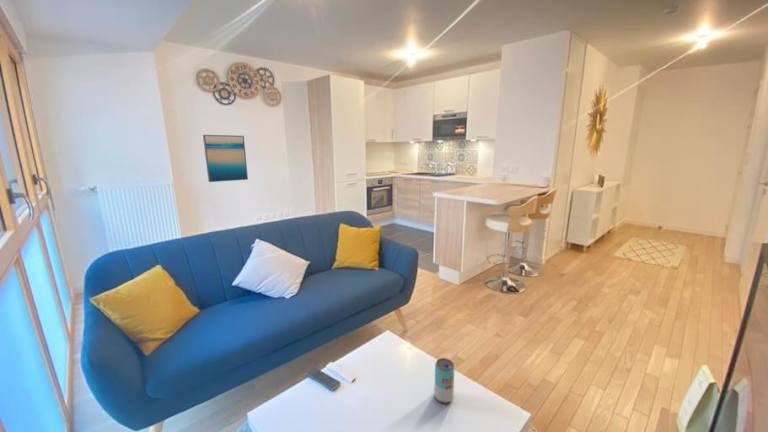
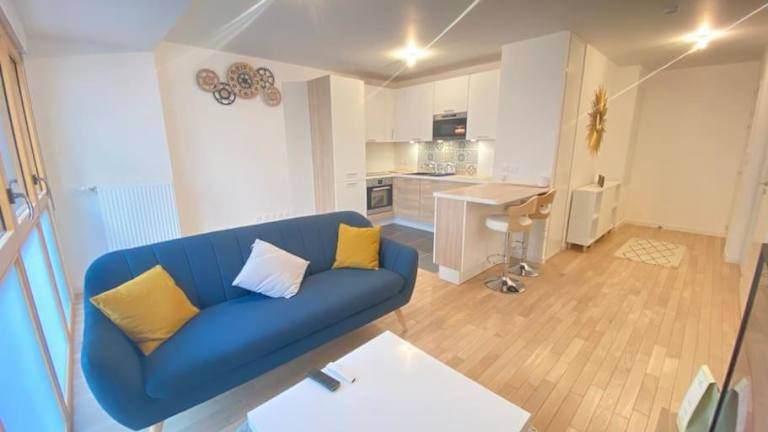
- wall art [202,134,249,183]
- beverage can [433,357,456,405]
